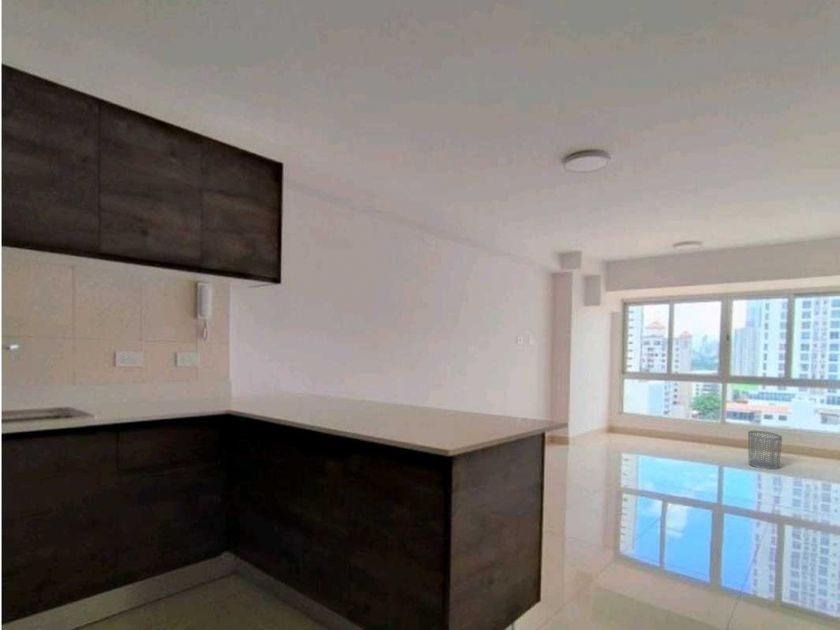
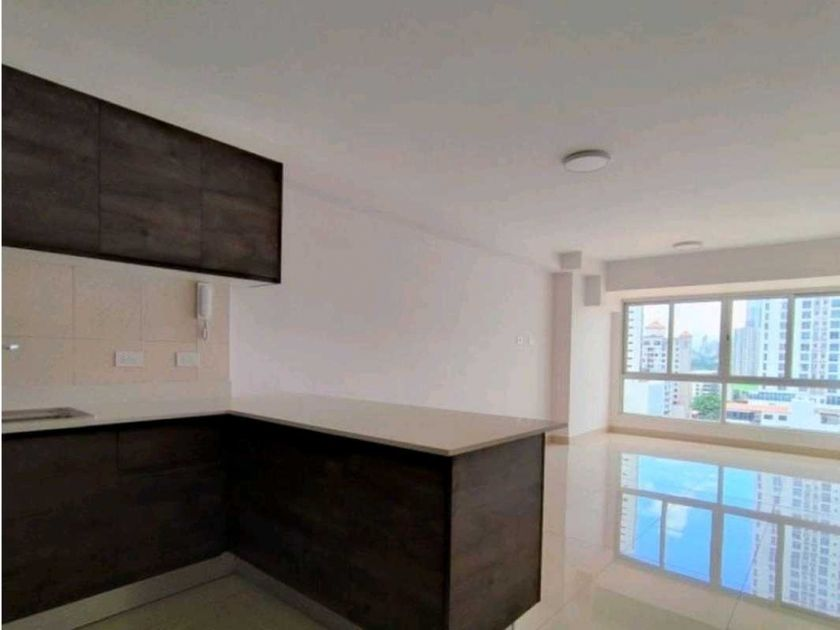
- waste bin [747,430,783,471]
